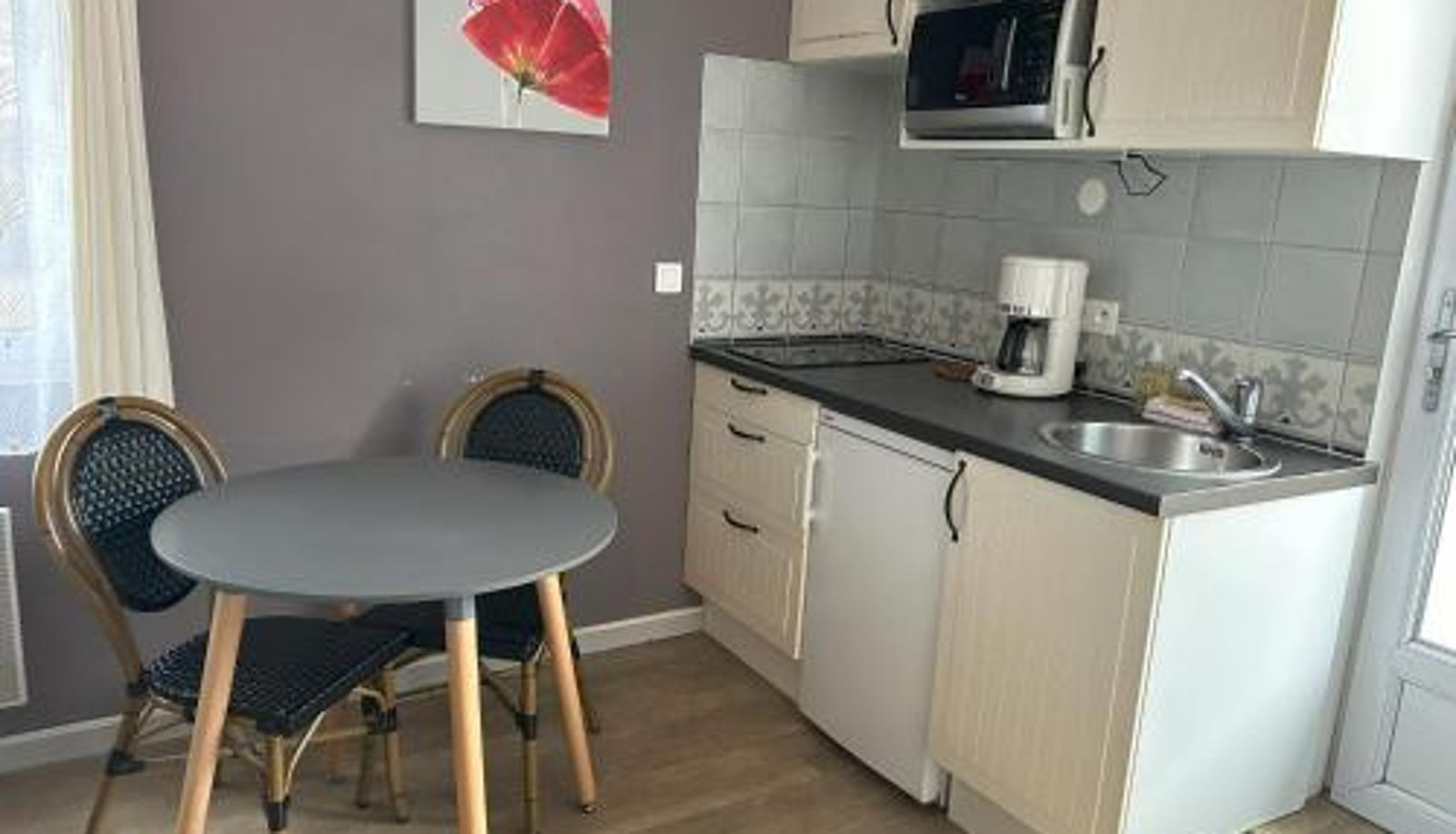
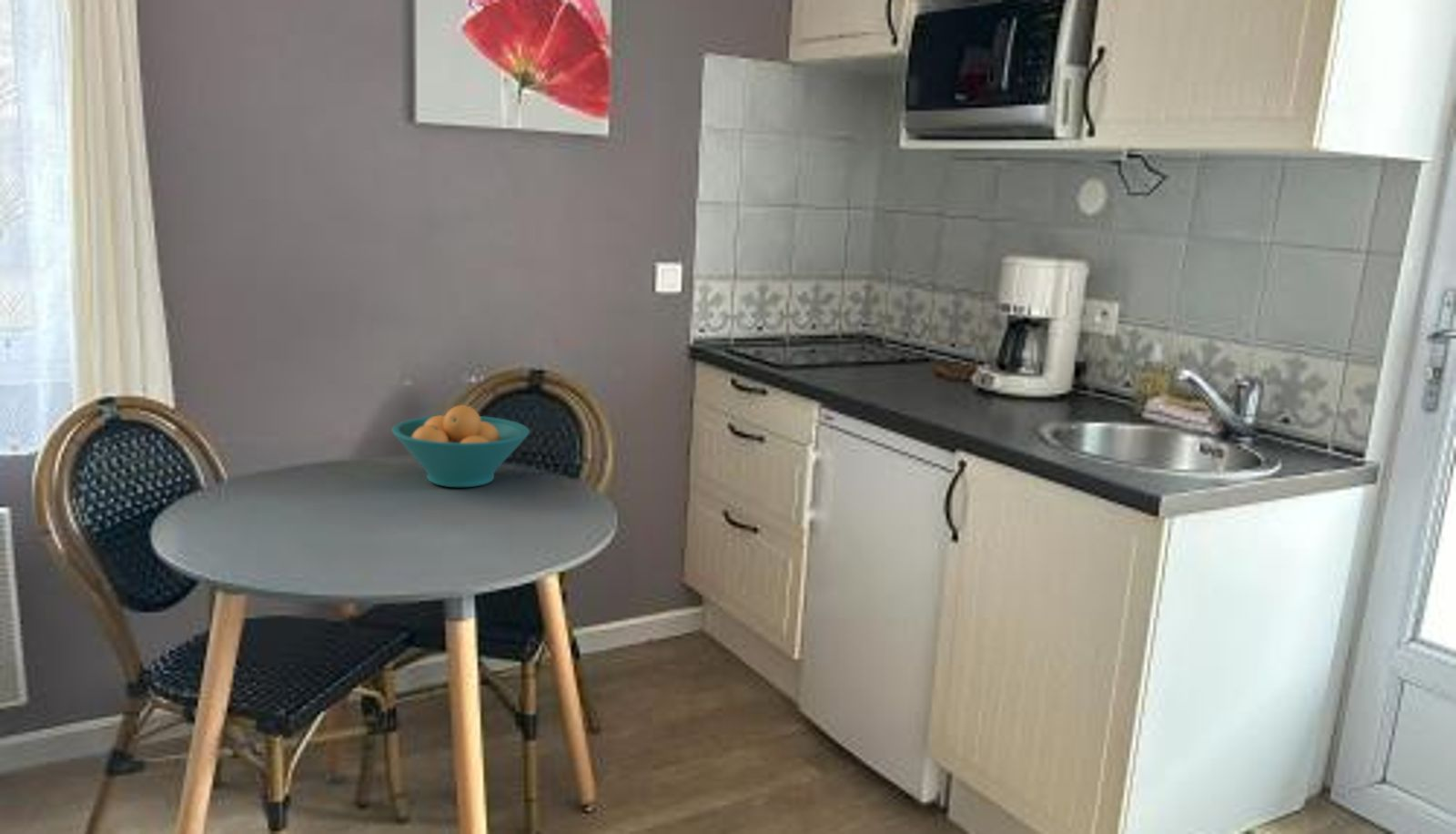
+ fruit bowl [391,404,531,488]
